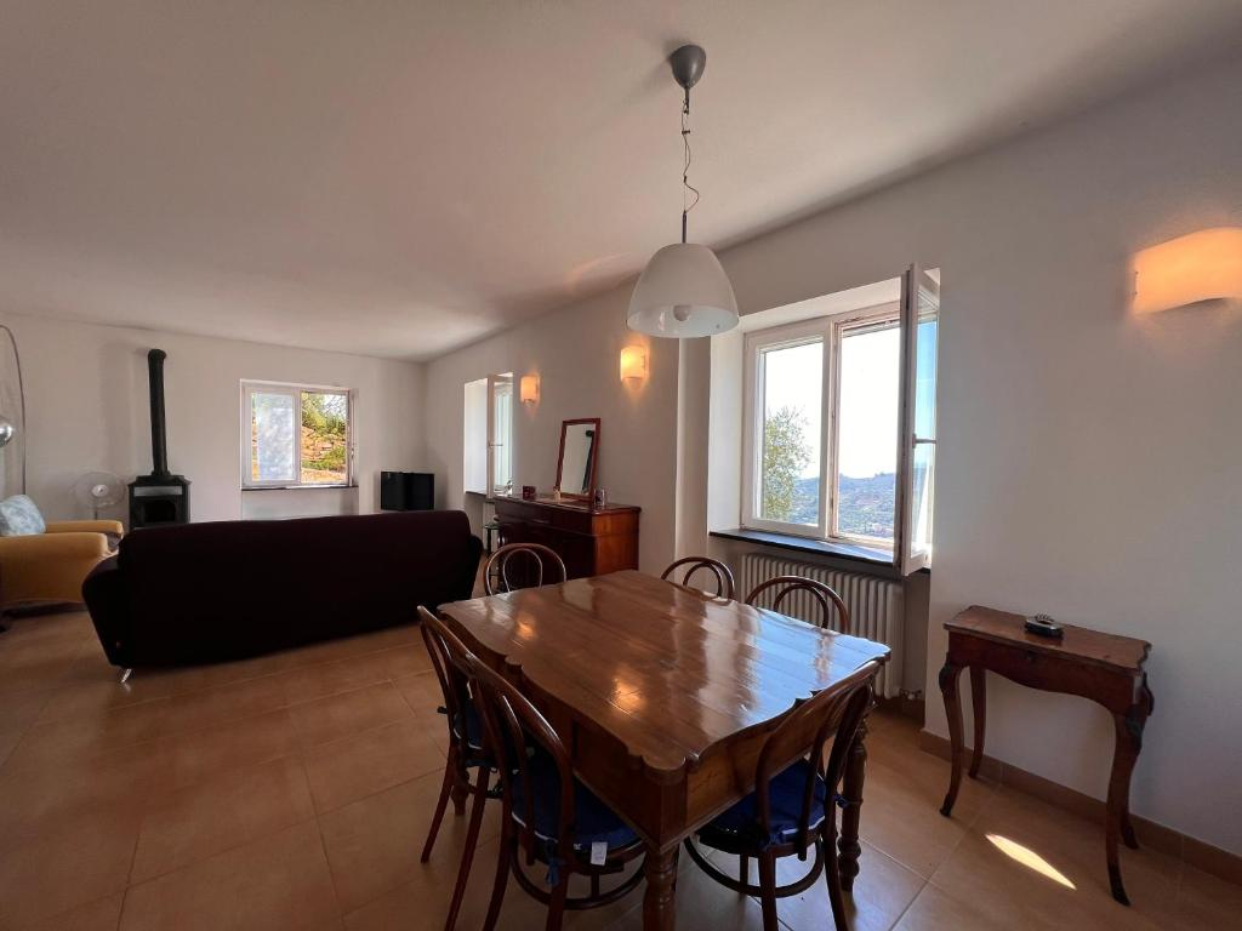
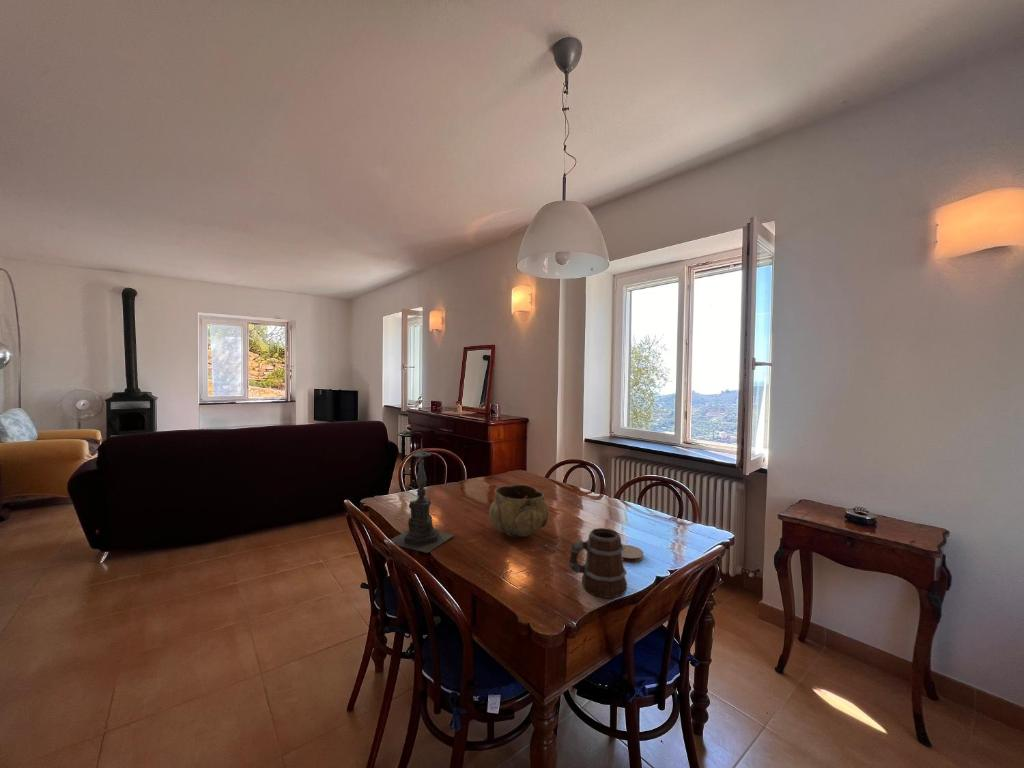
+ decorative bowl [488,484,550,538]
+ coaster [622,544,645,564]
+ candle holder [390,438,455,554]
+ mug [567,527,628,599]
